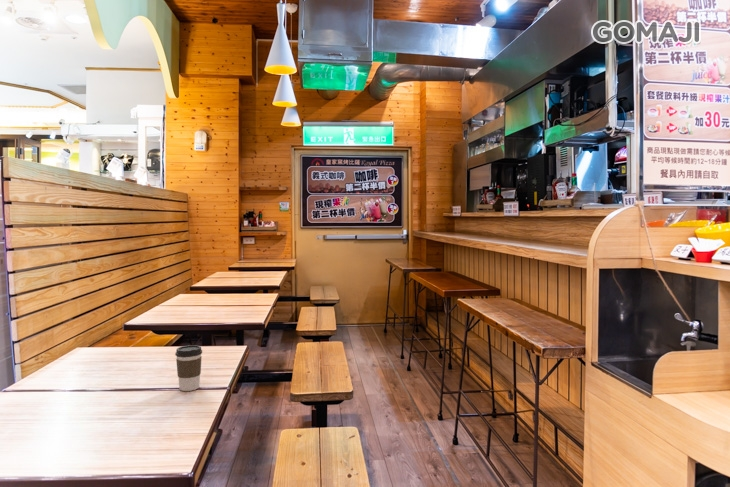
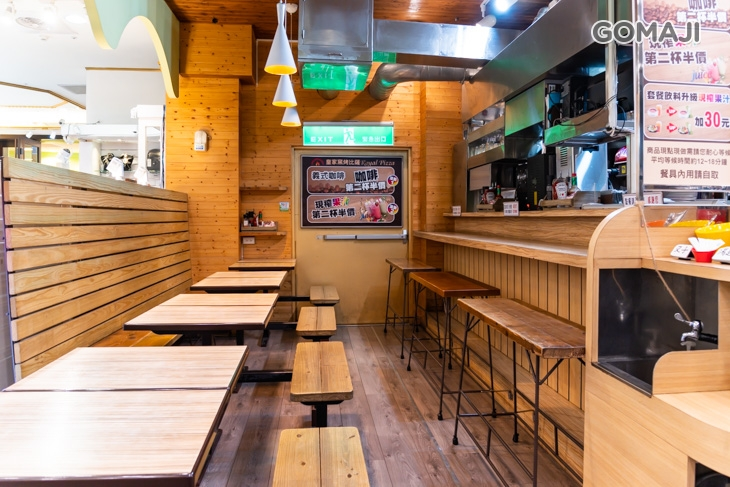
- coffee cup [174,344,203,392]
